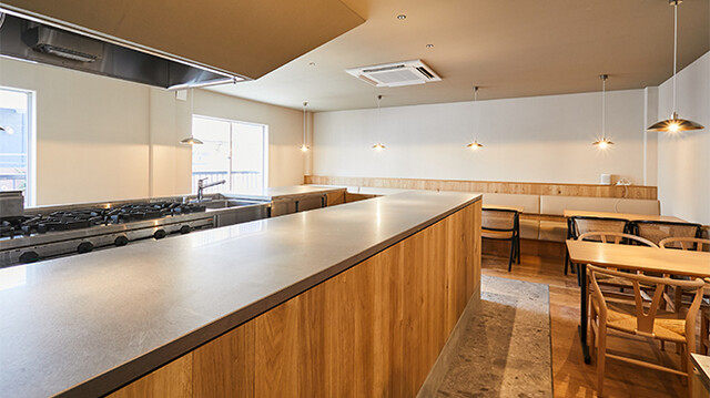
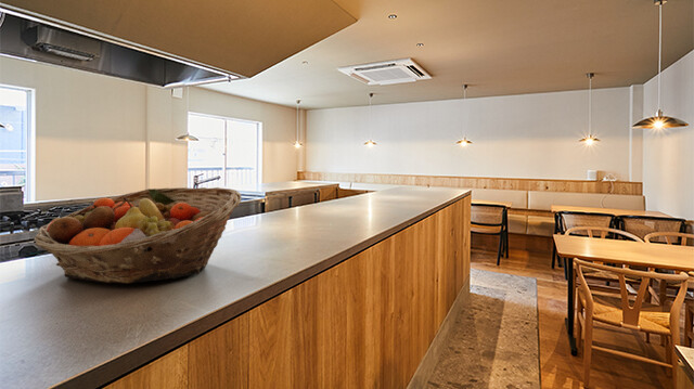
+ fruit basket [33,186,242,284]
